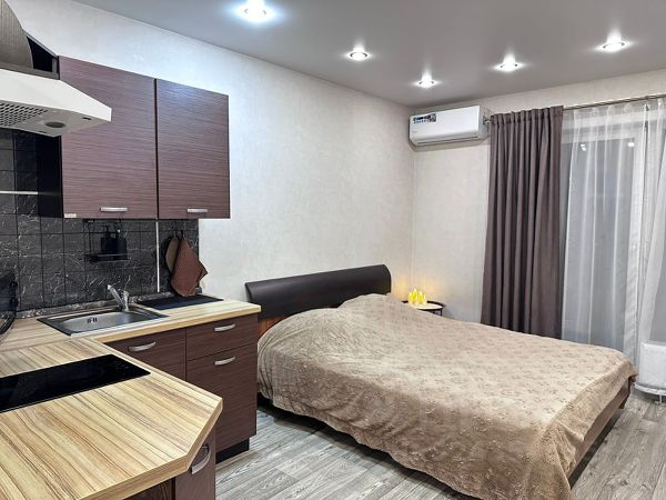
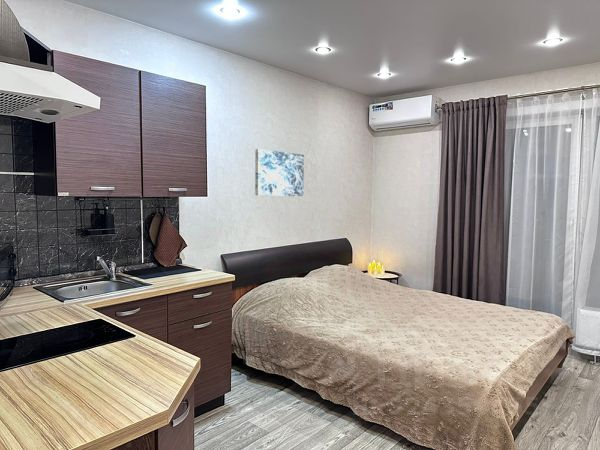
+ wall art [254,148,305,197]
